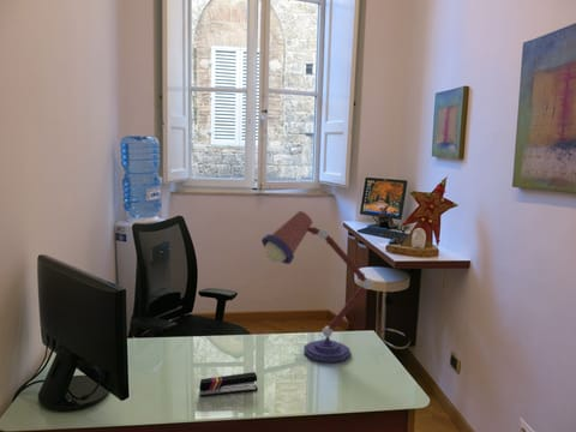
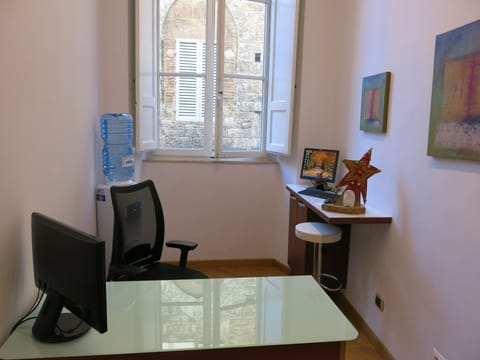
- stapler [198,371,258,397]
- desk lamp [260,210,374,364]
